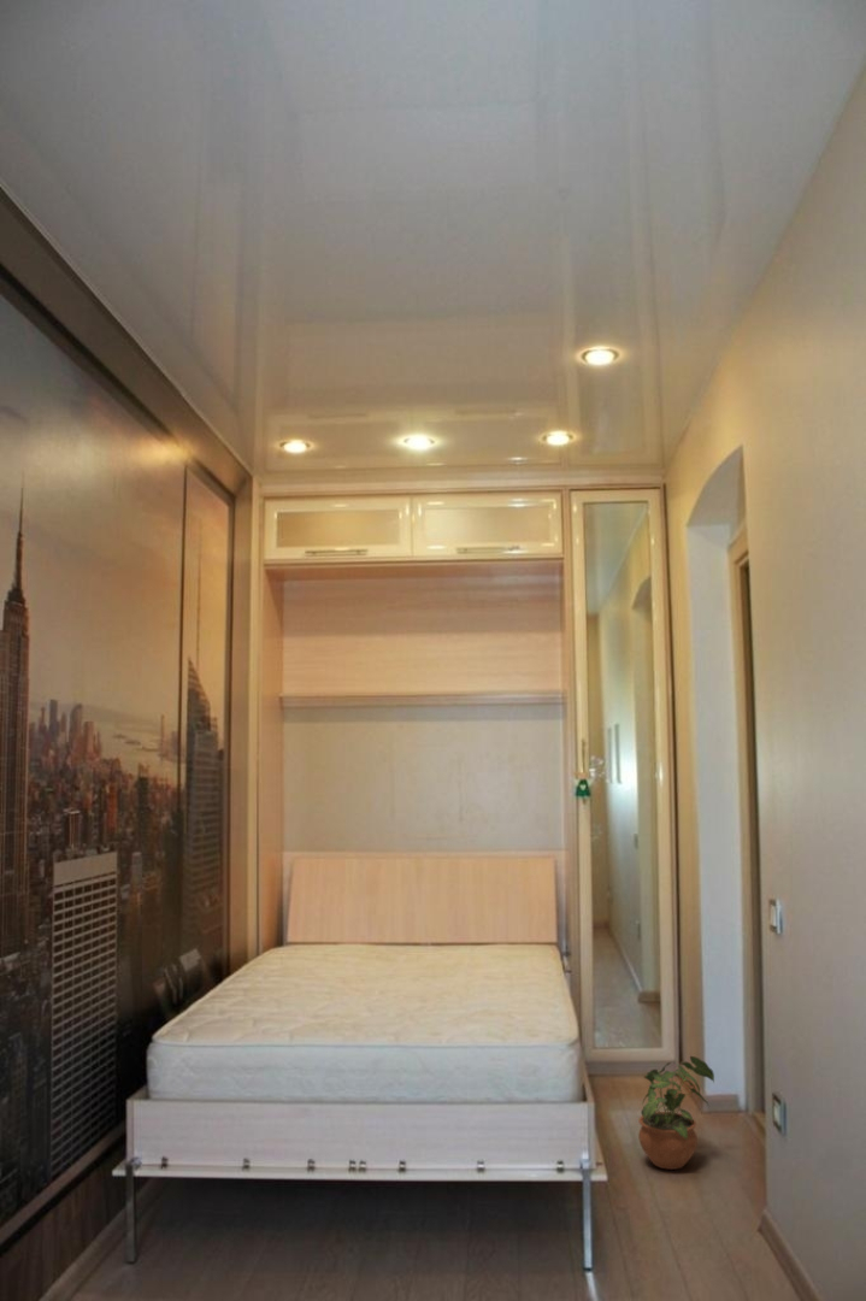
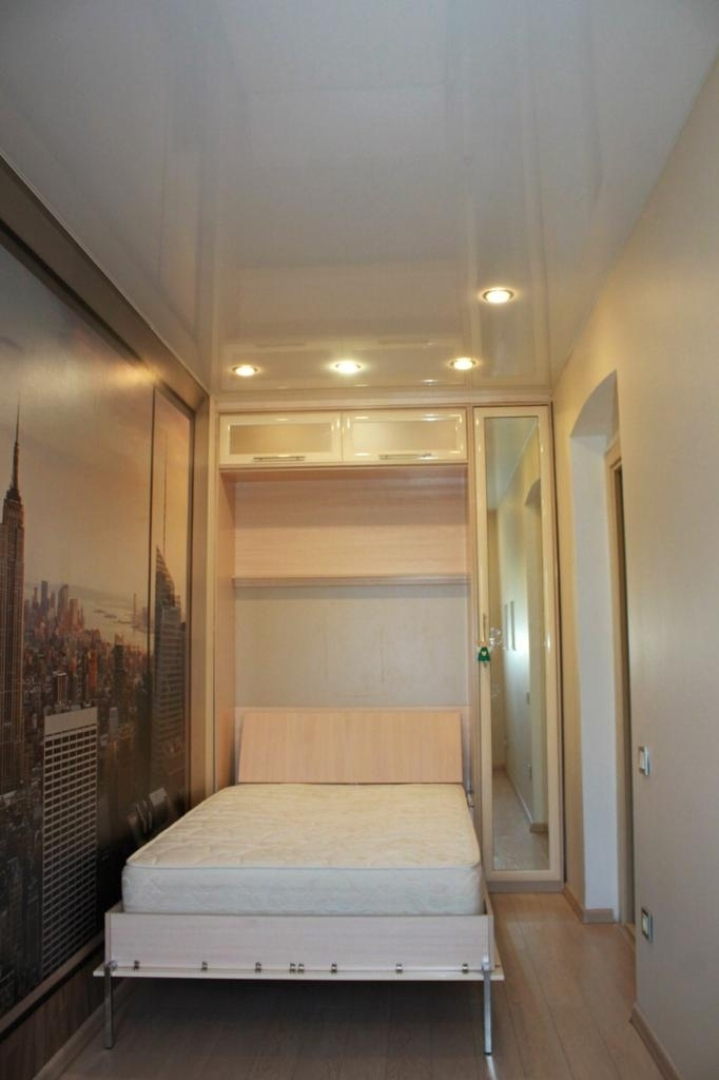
- potted plant [637,1055,715,1171]
